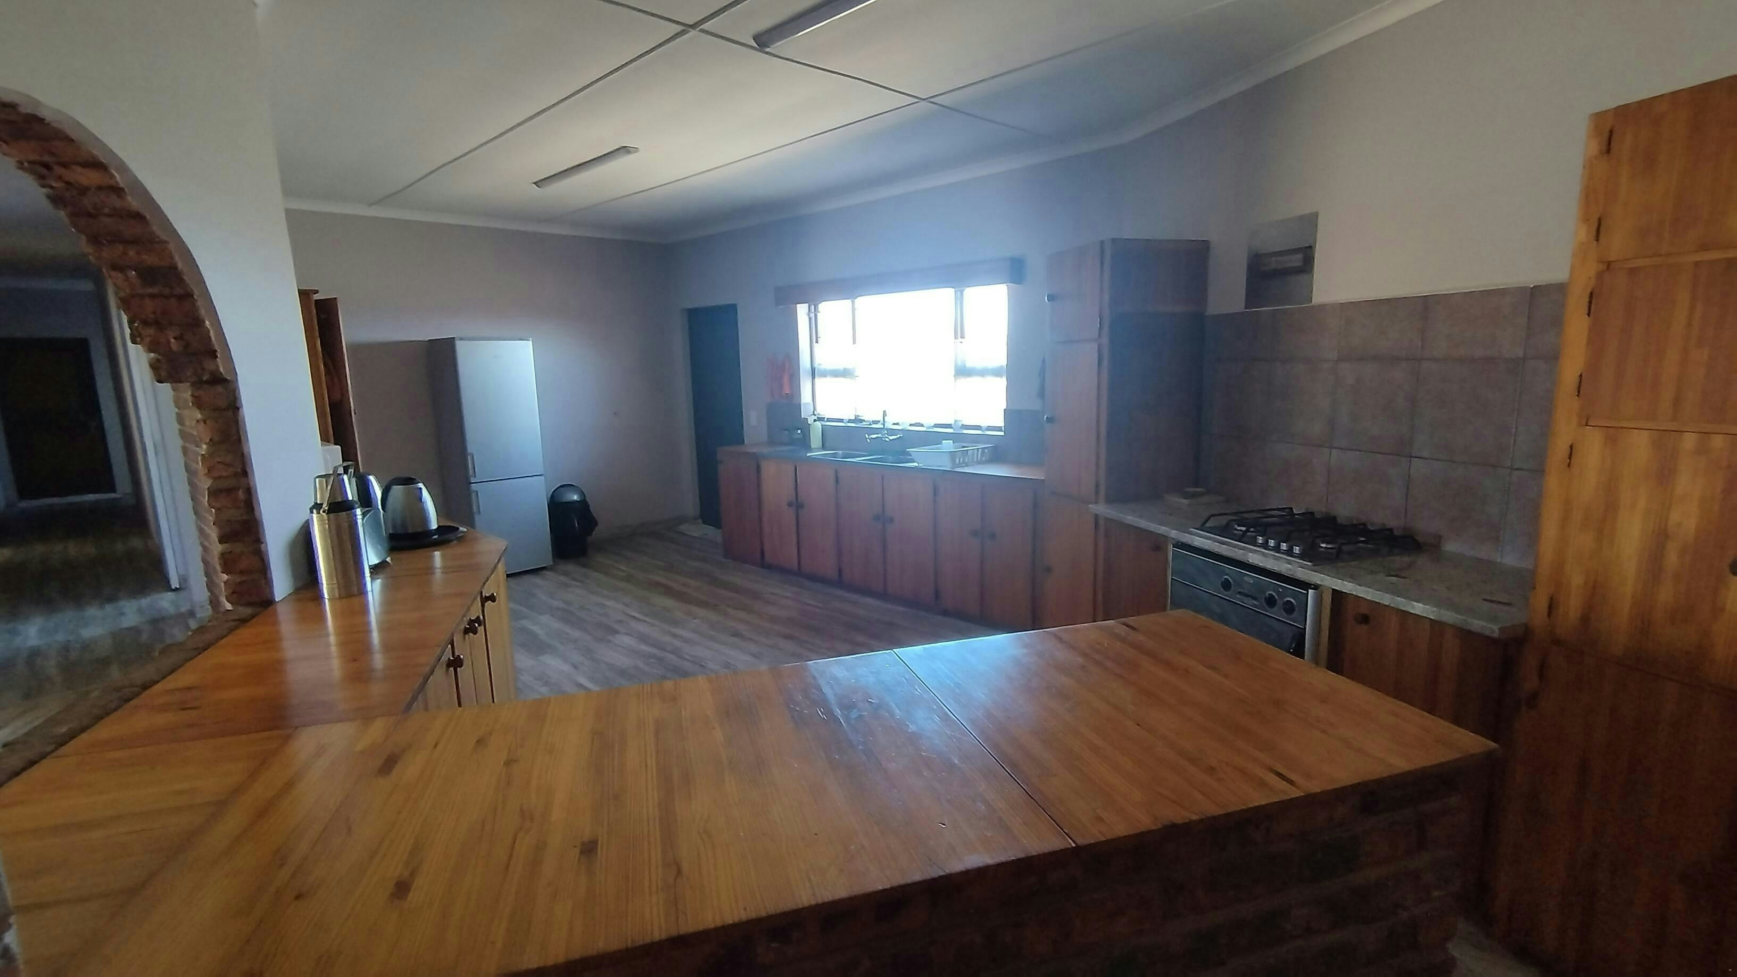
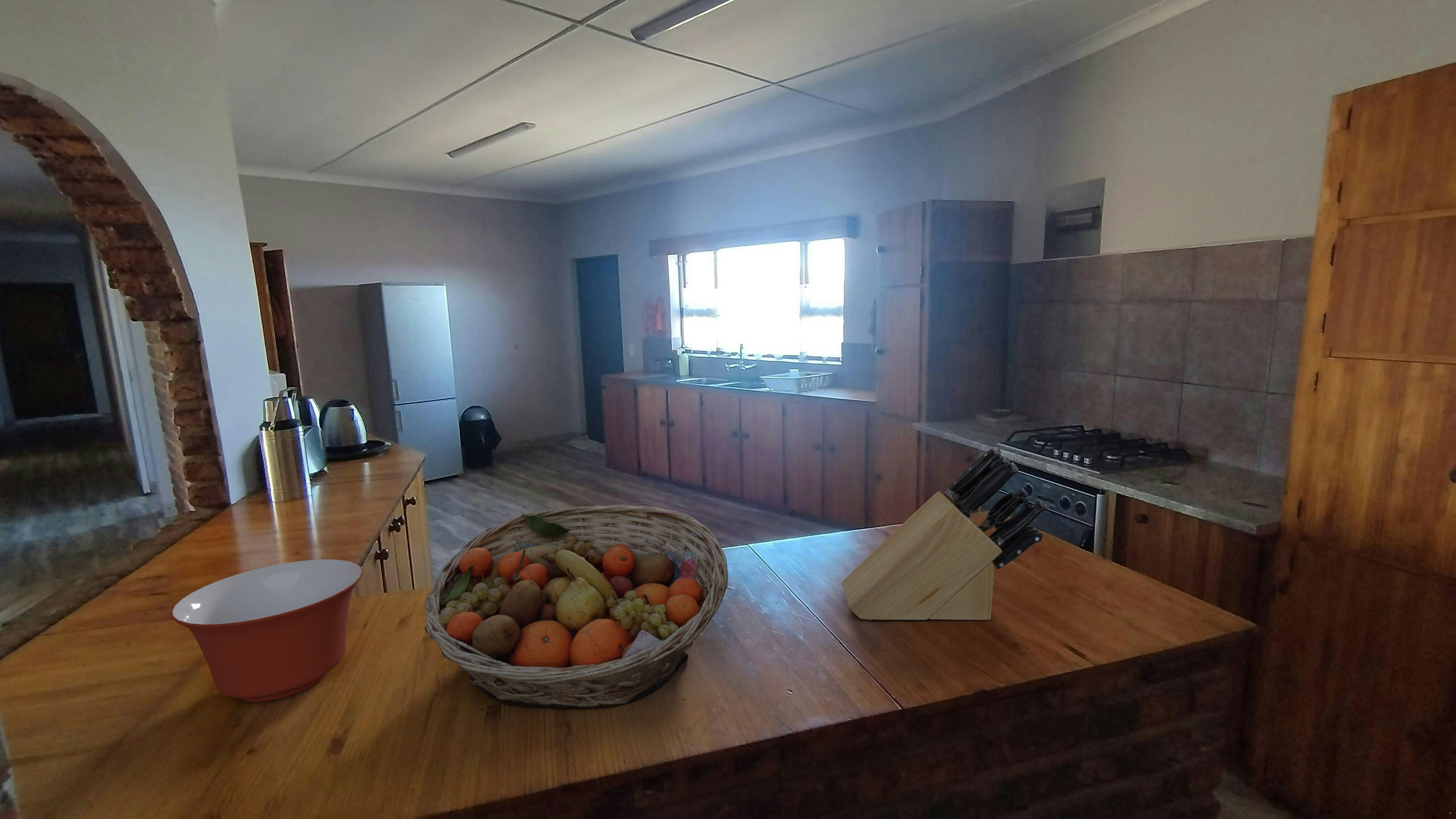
+ mixing bowl [170,559,364,703]
+ knife block [841,447,1048,620]
+ fruit basket [424,505,728,709]
